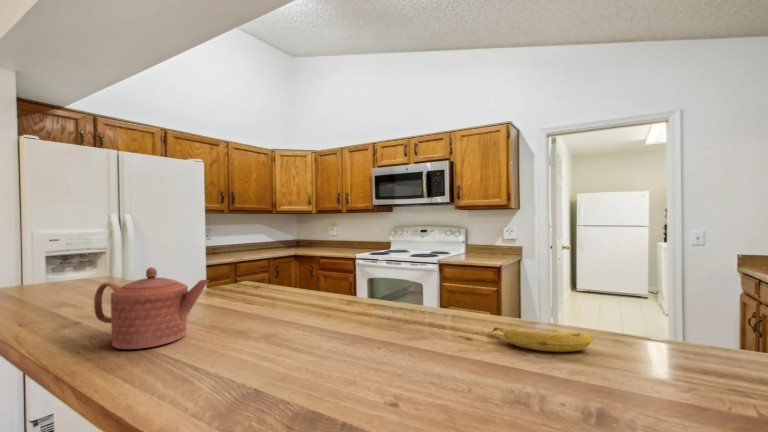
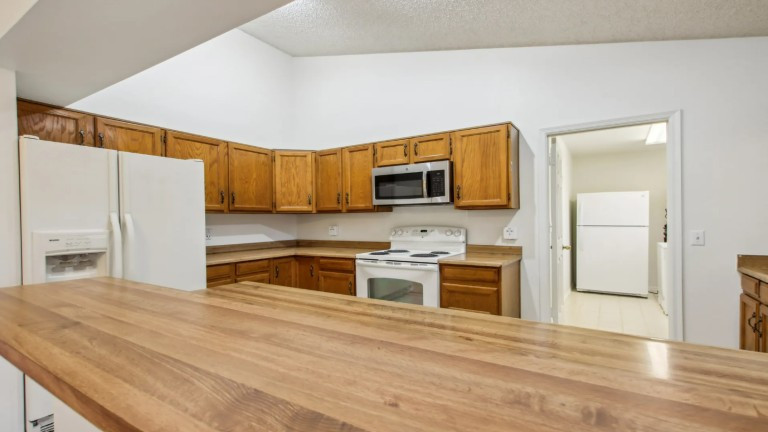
- teapot [93,266,210,350]
- fruit [488,326,594,353]
